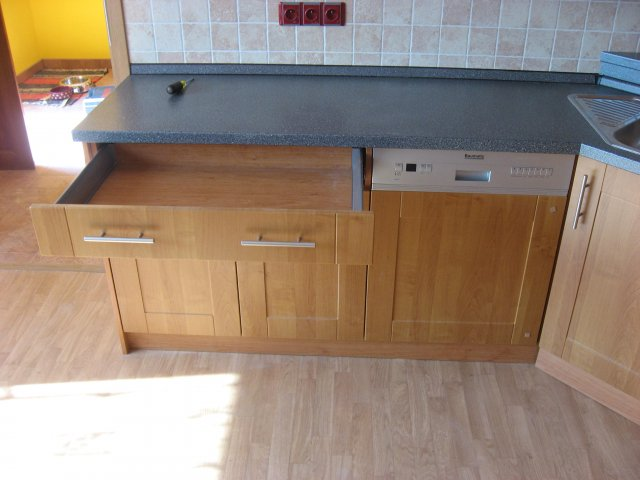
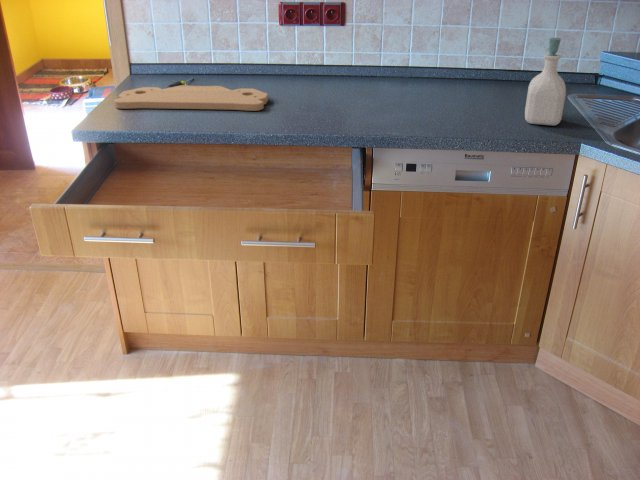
+ cutting board [113,84,269,112]
+ soap bottle [524,37,567,126]
